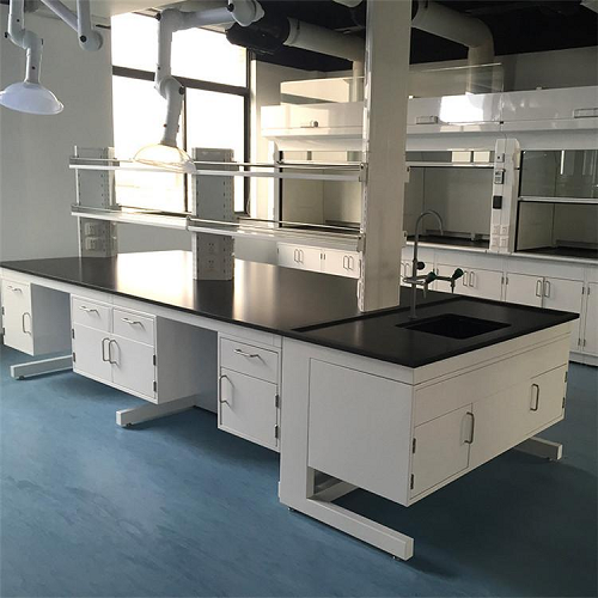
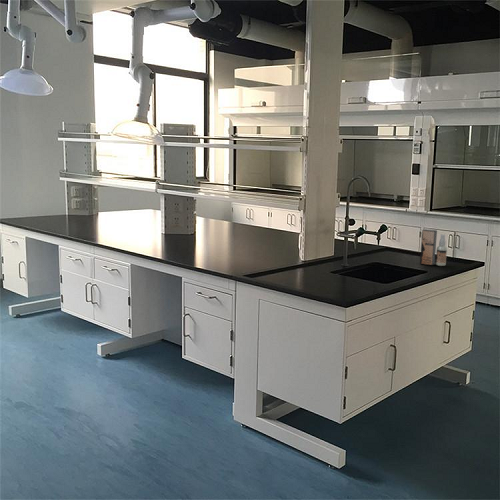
+ spray bottle [419,228,448,267]
